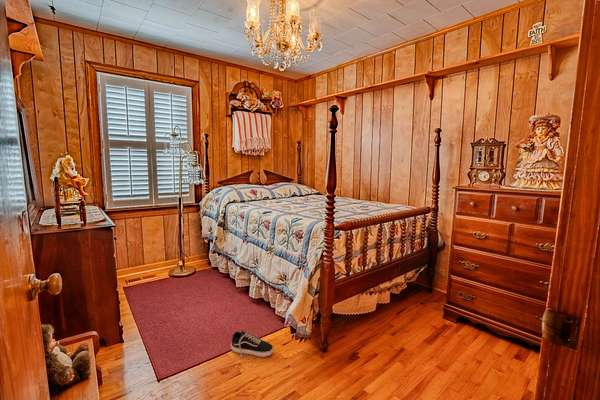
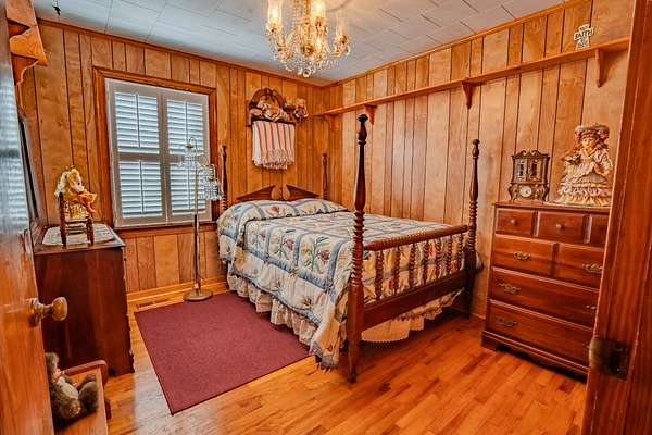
- shoe [230,330,274,359]
